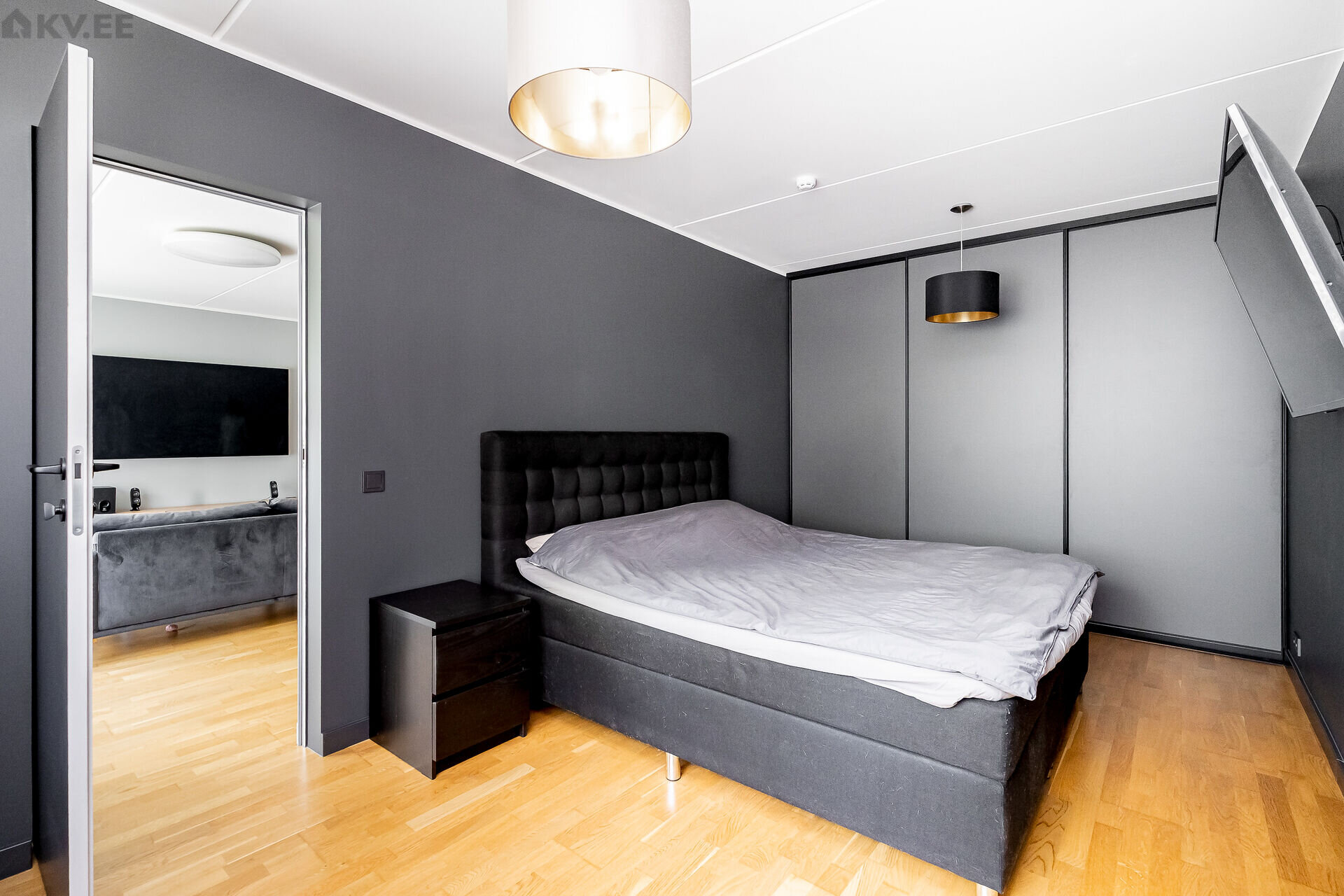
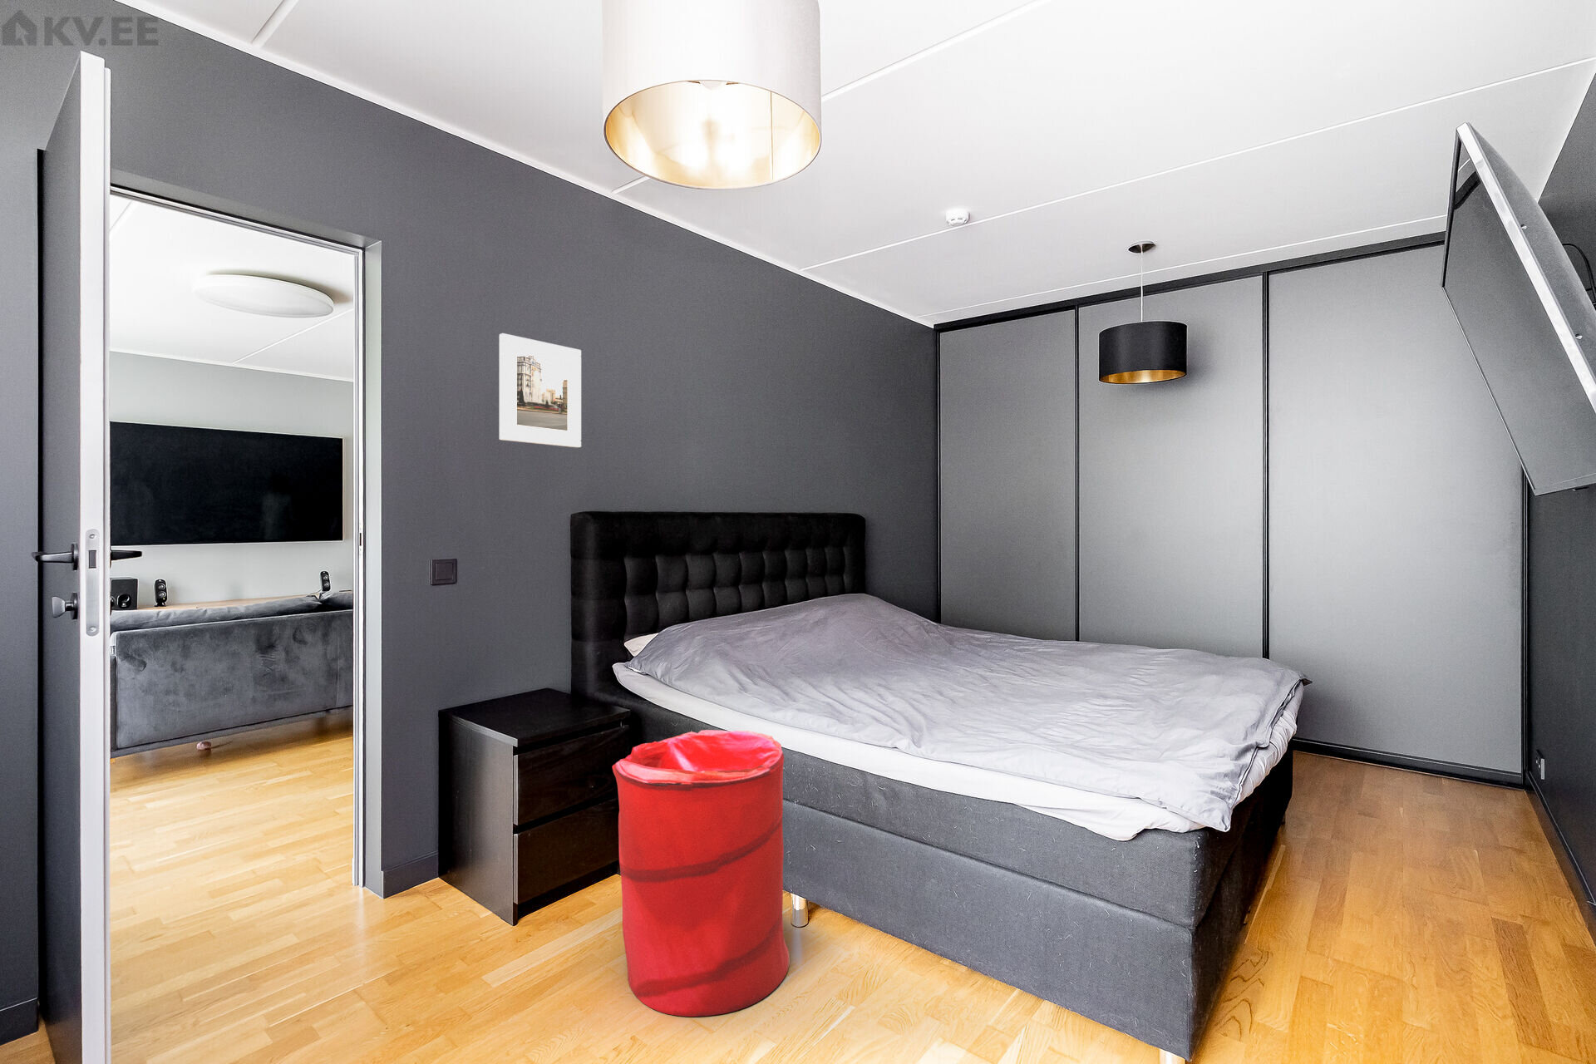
+ laundry hamper [612,729,791,1018]
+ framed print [499,332,582,448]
